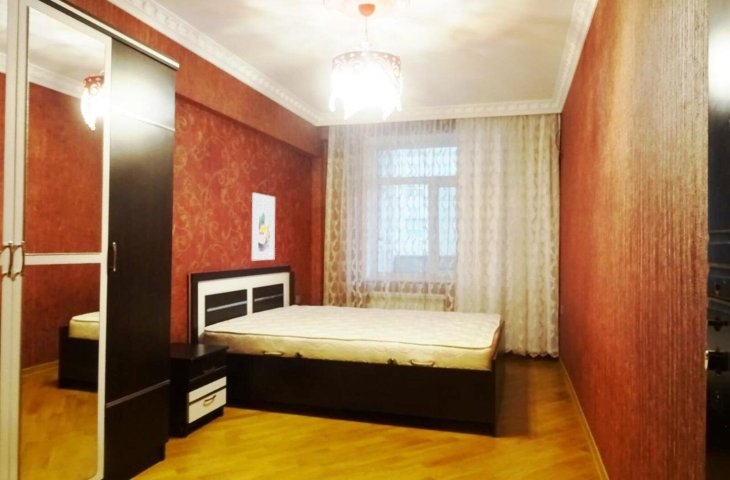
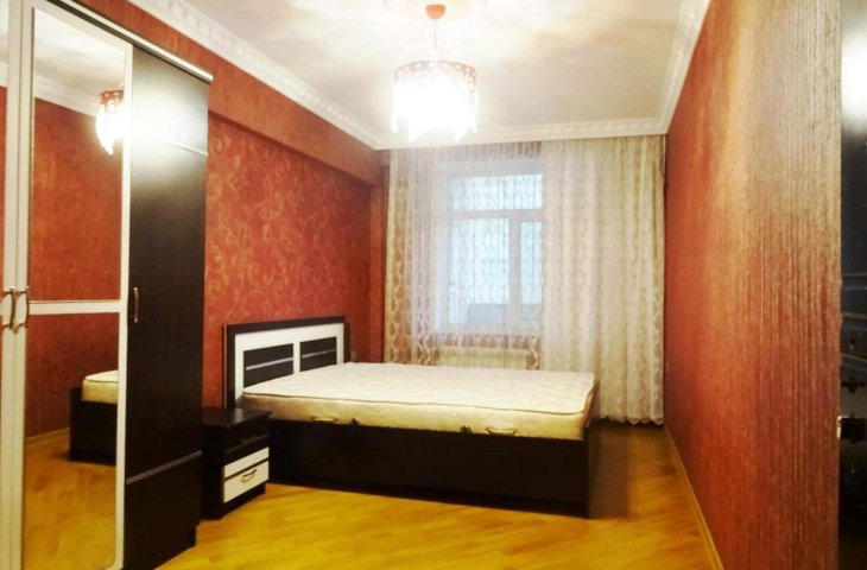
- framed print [251,192,276,261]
